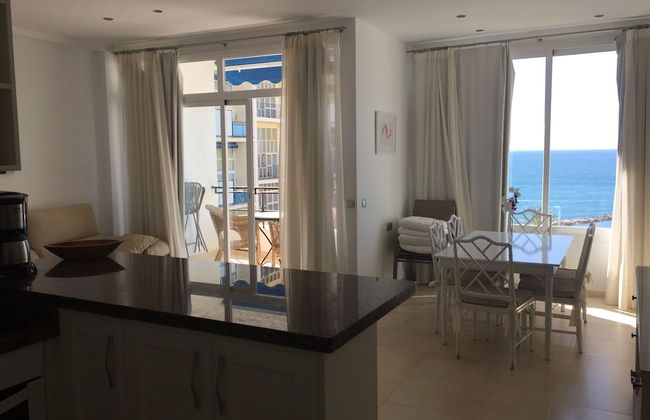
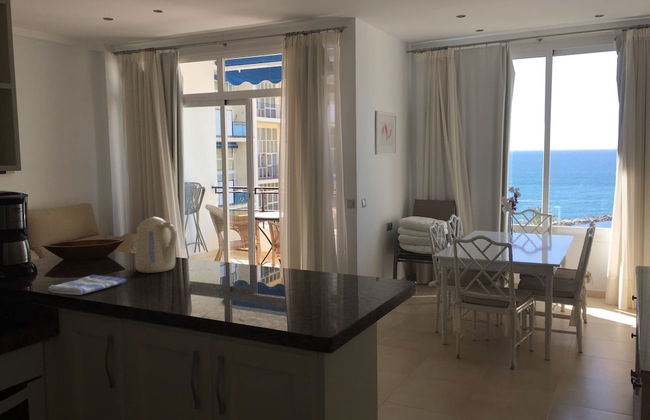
+ kettle [134,216,178,274]
+ dish towel [47,274,127,296]
